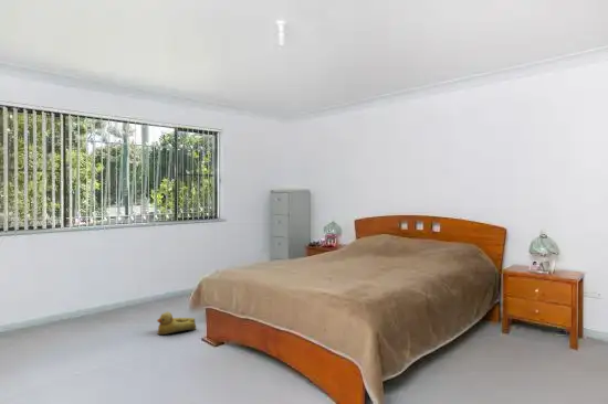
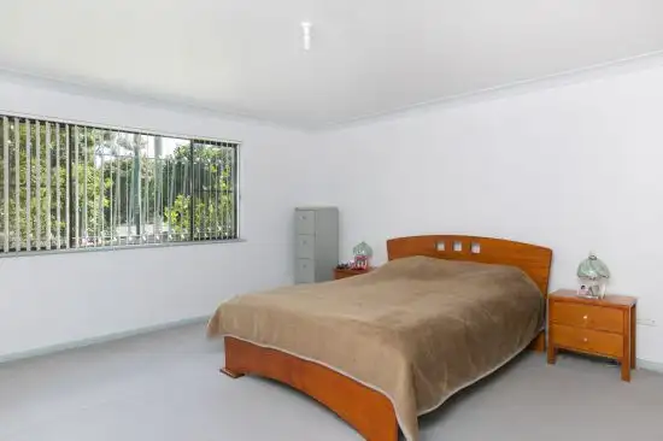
- rubber duck [156,310,197,336]
